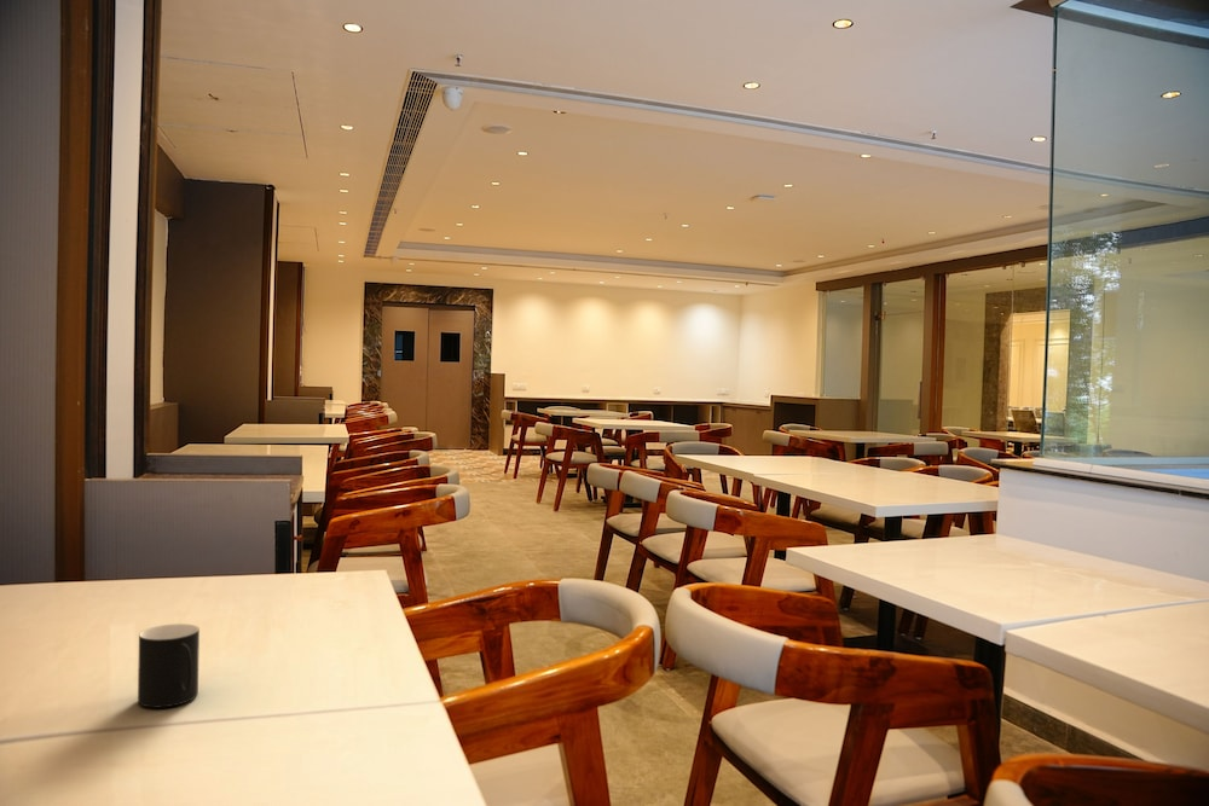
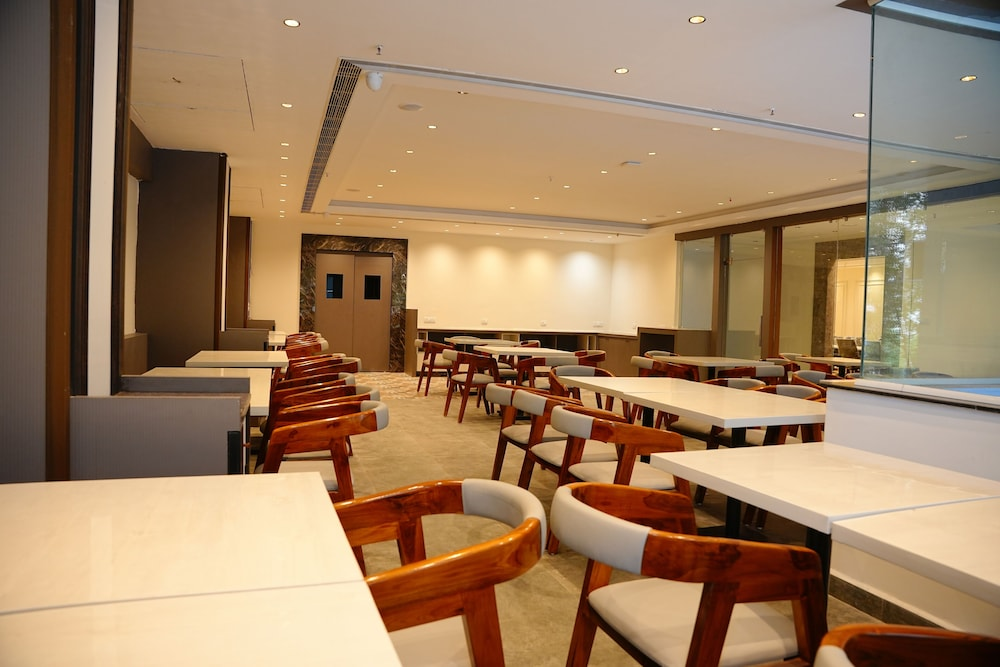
- cup [137,622,201,709]
